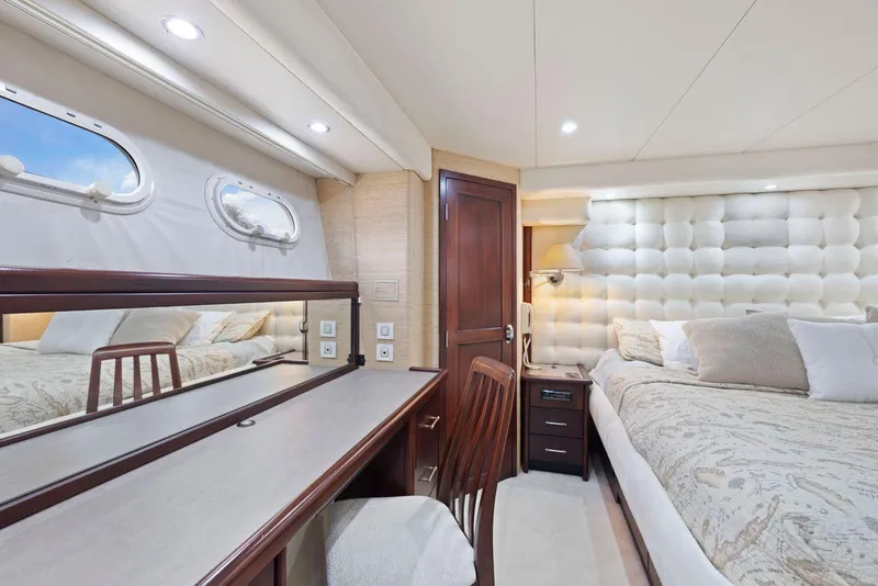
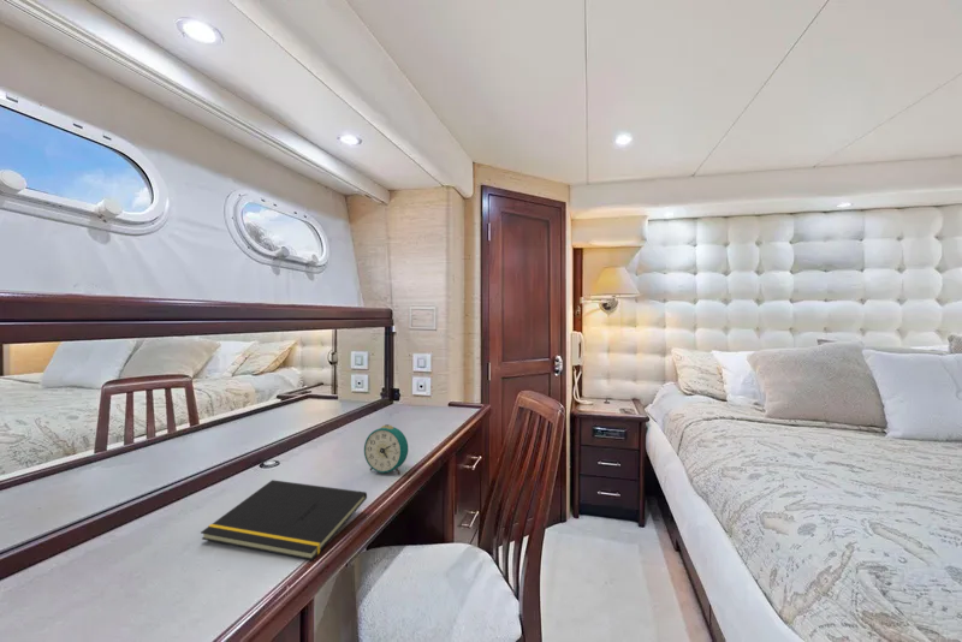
+ alarm clock [363,423,409,475]
+ notepad [200,478,368,561]
